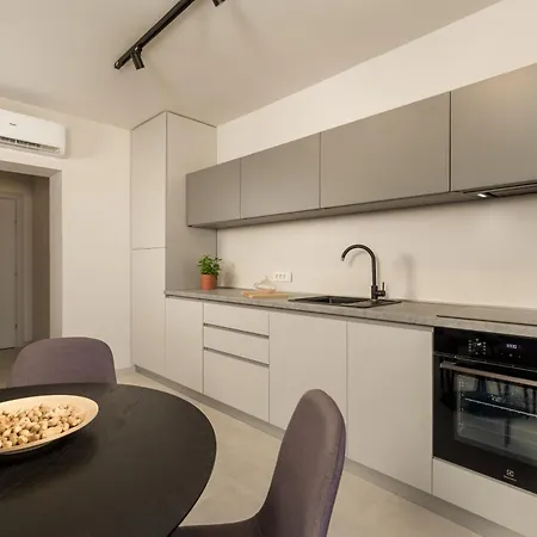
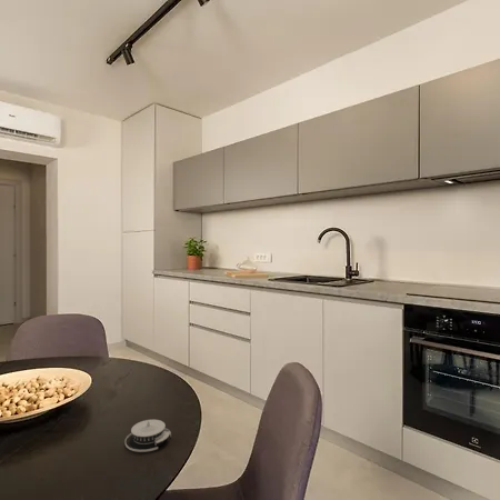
+ architectural model [124,419,172,453]
